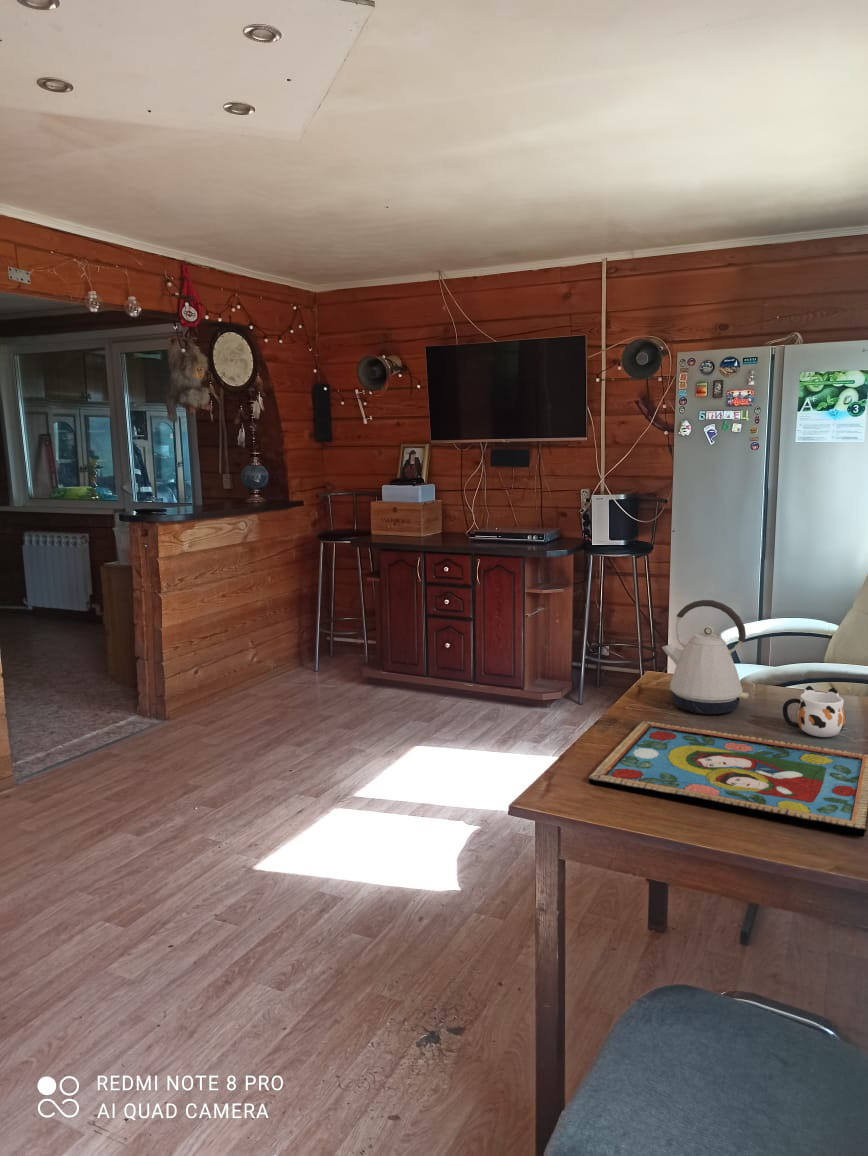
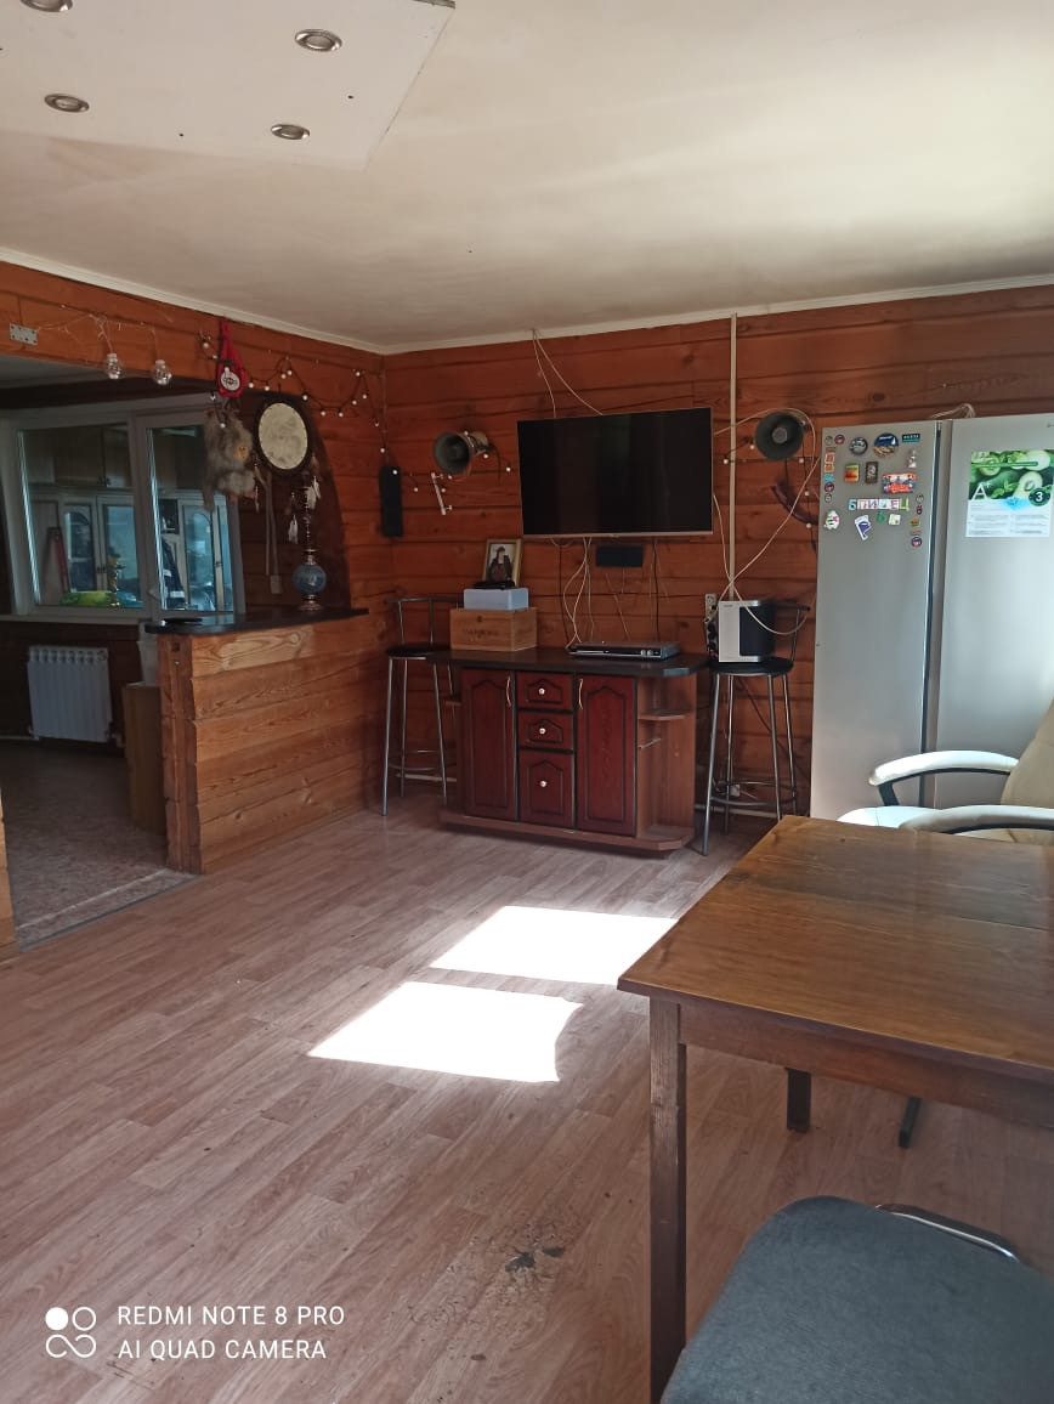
- mug [782,685,846,738]
- kettle [661,599,750,715]
- framed painting [588,720,868,838]
